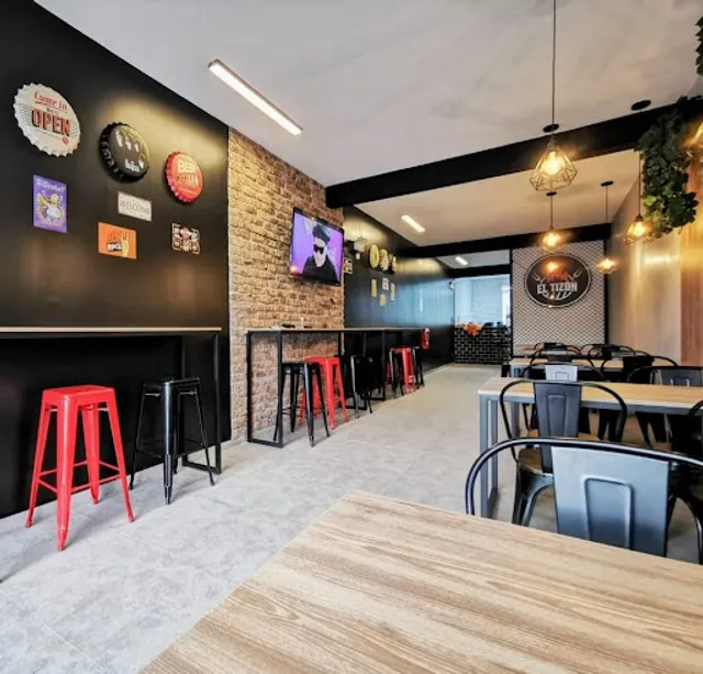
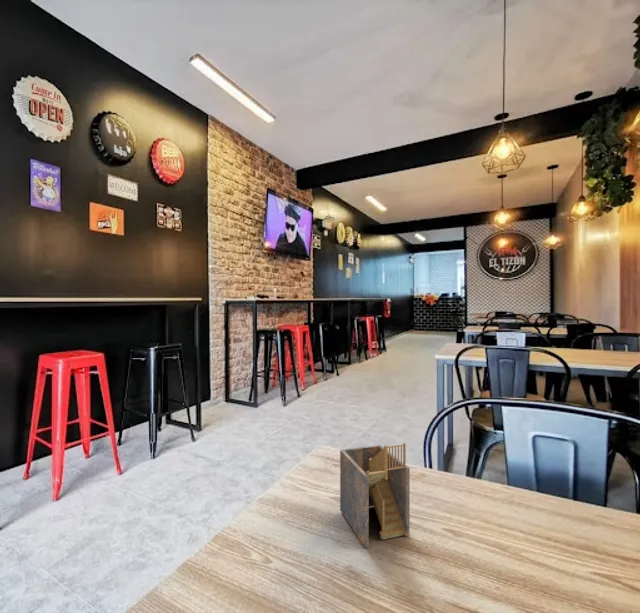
+ napkin holder [339,442,411,549]
